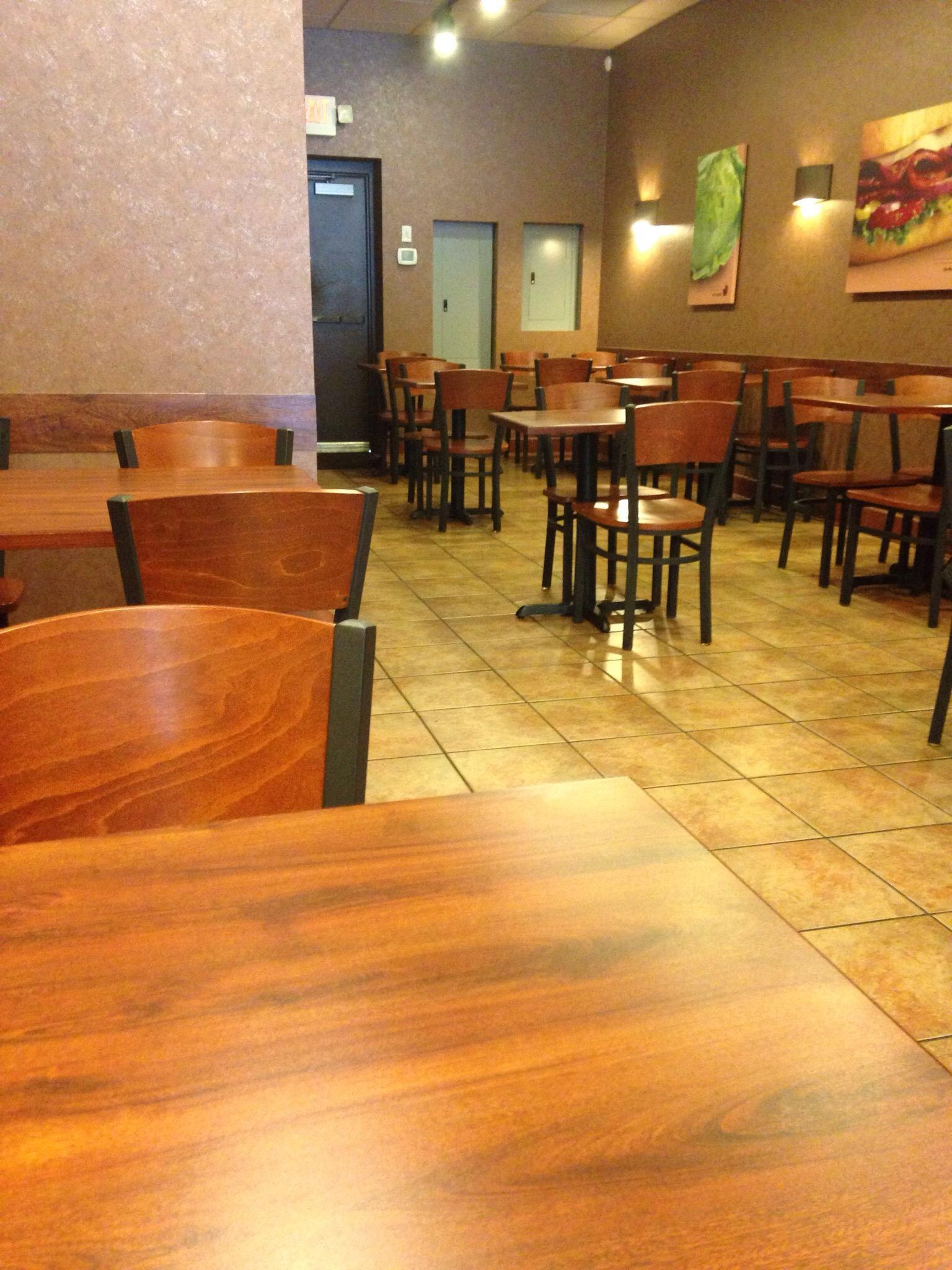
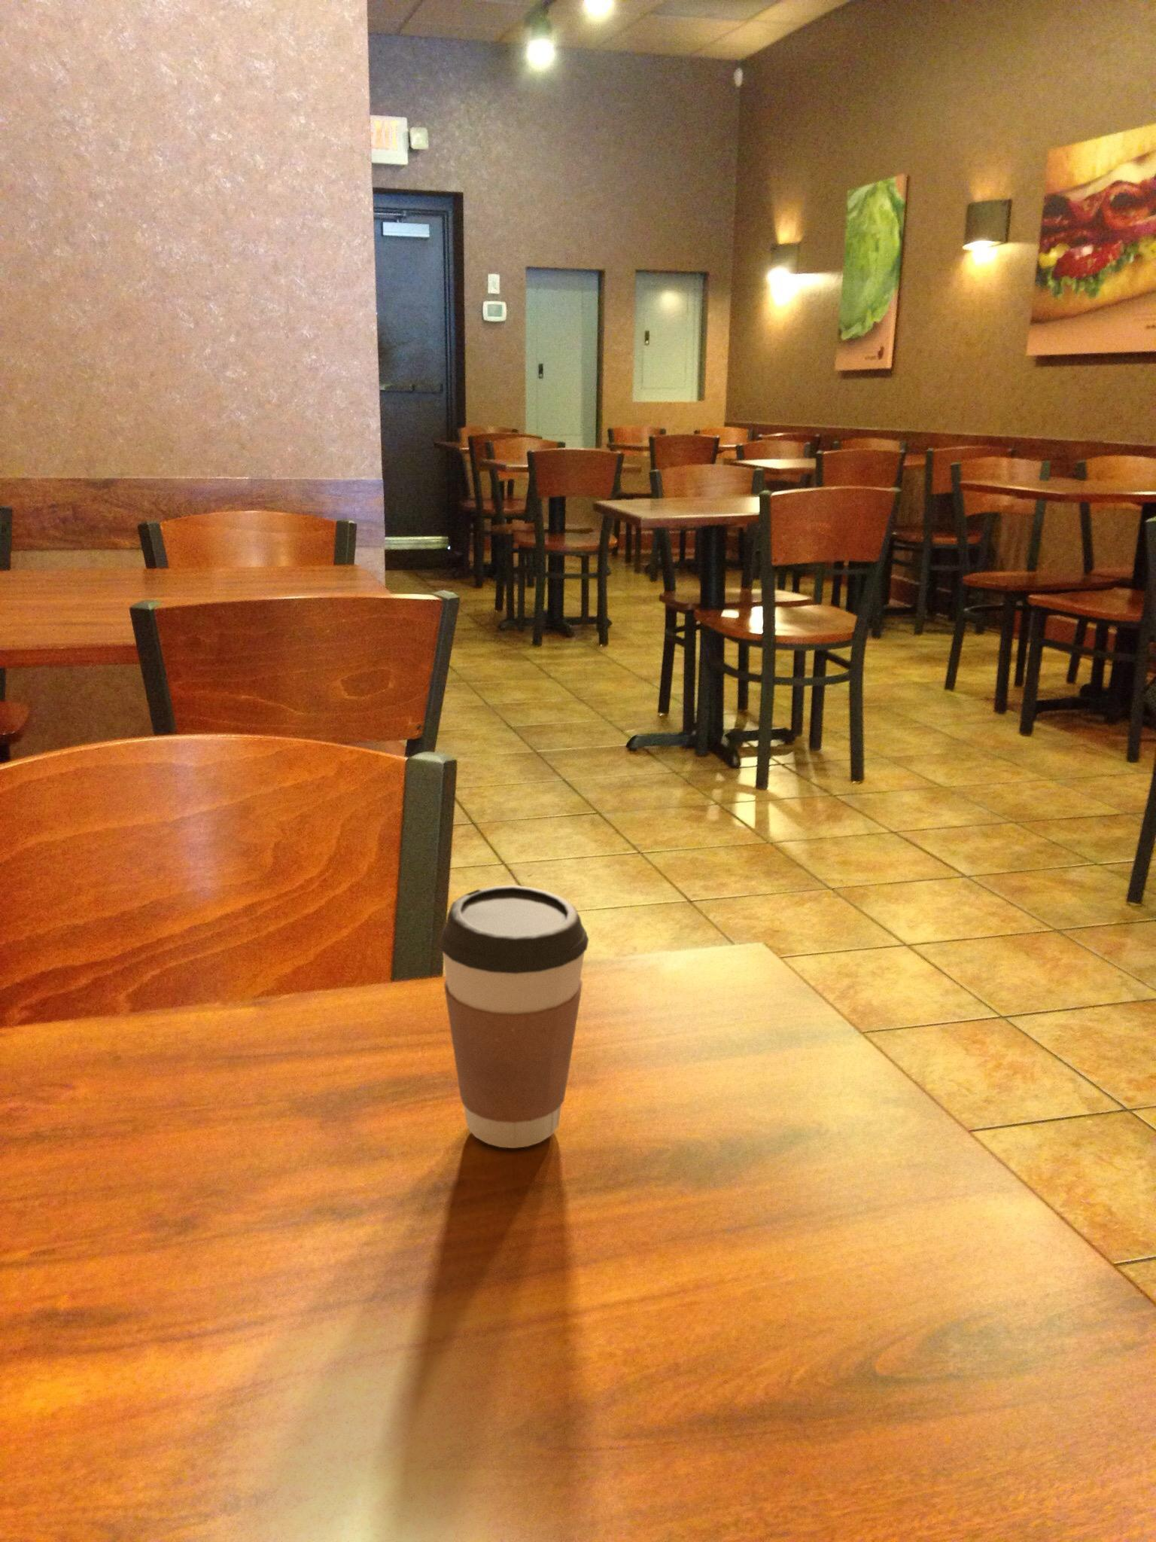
+ coffee cup [438,884,589,1149]
